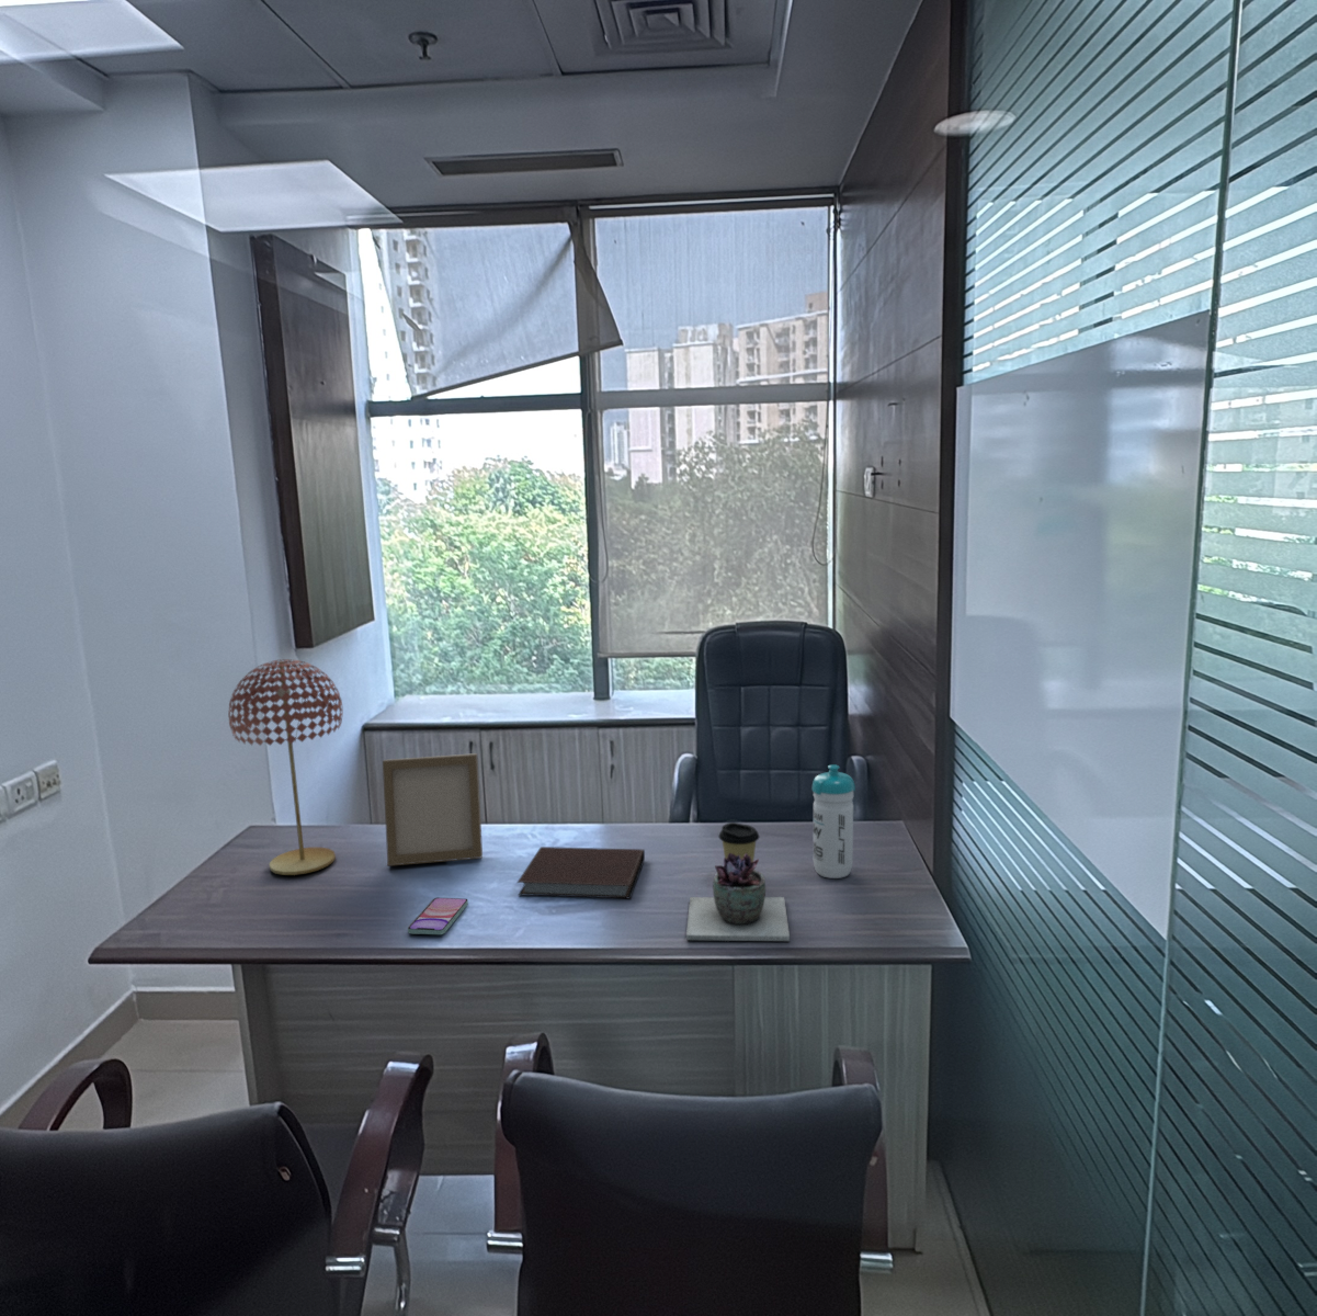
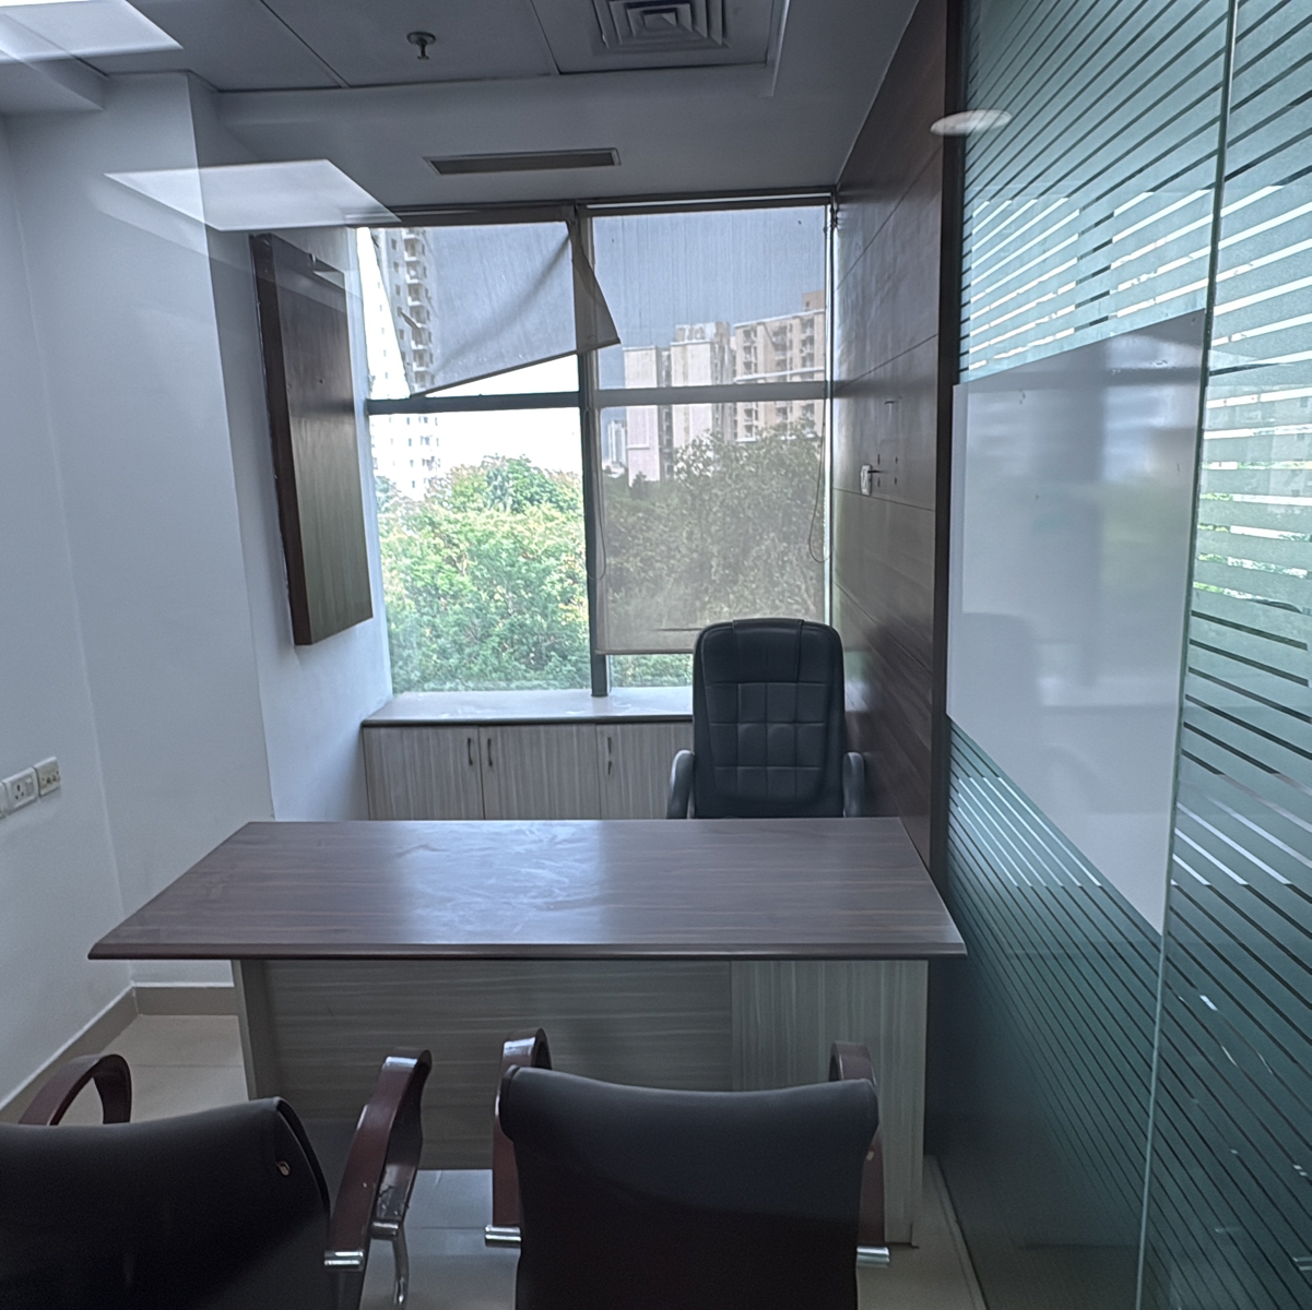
- smartphone [407,897,470,935]
- water bottle [811,763,857,880]
- notebook [517,846,646,899]
- photo frame [382,752,483,868]
- table lamp [227,658,345,876]
- coffee cup [718,822,760,862]
- succulent plant [686,853,790,942]
